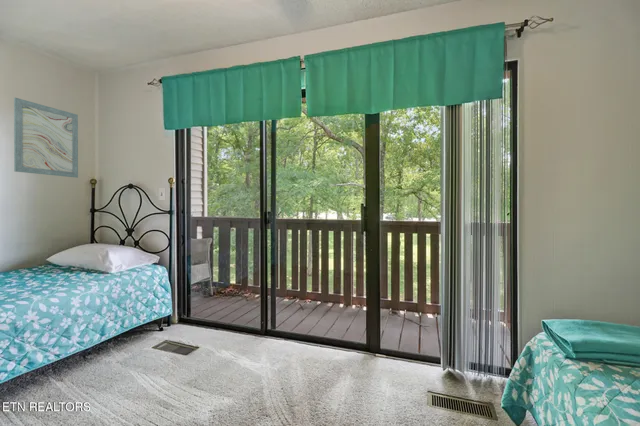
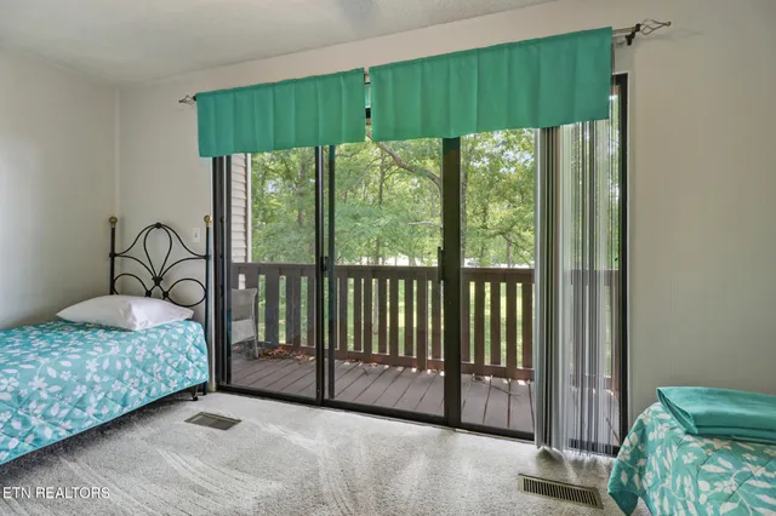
- wall art [13,97,79,179]
